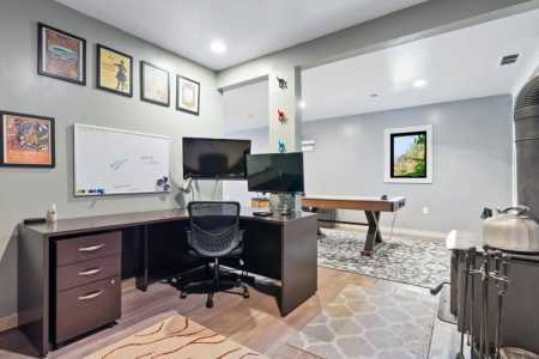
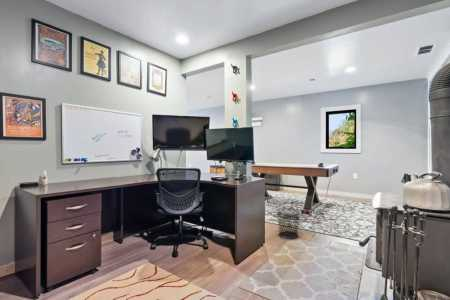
+ waste bin [276,207,301,240]
